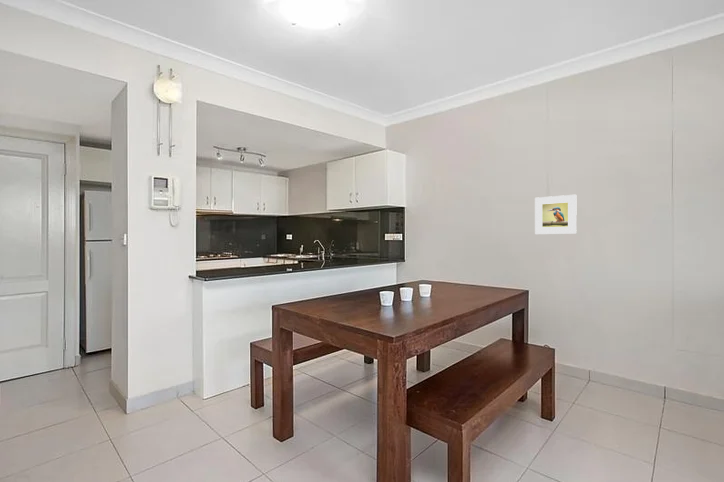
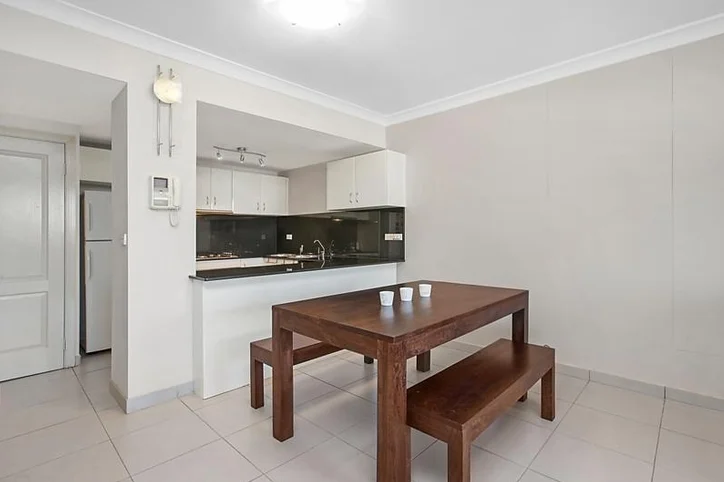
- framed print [534,194,578,235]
